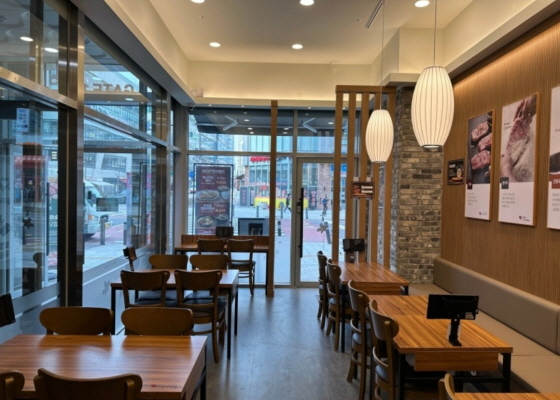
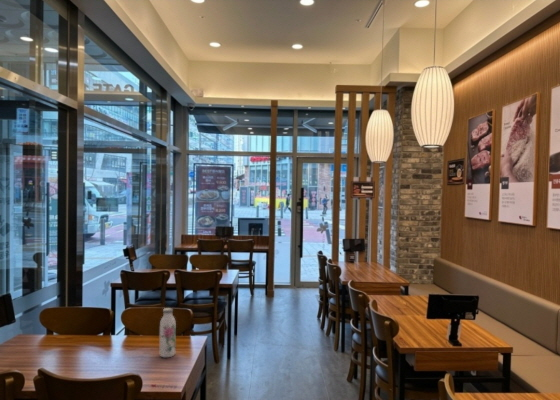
+ water bottle [159,307,177,358]
